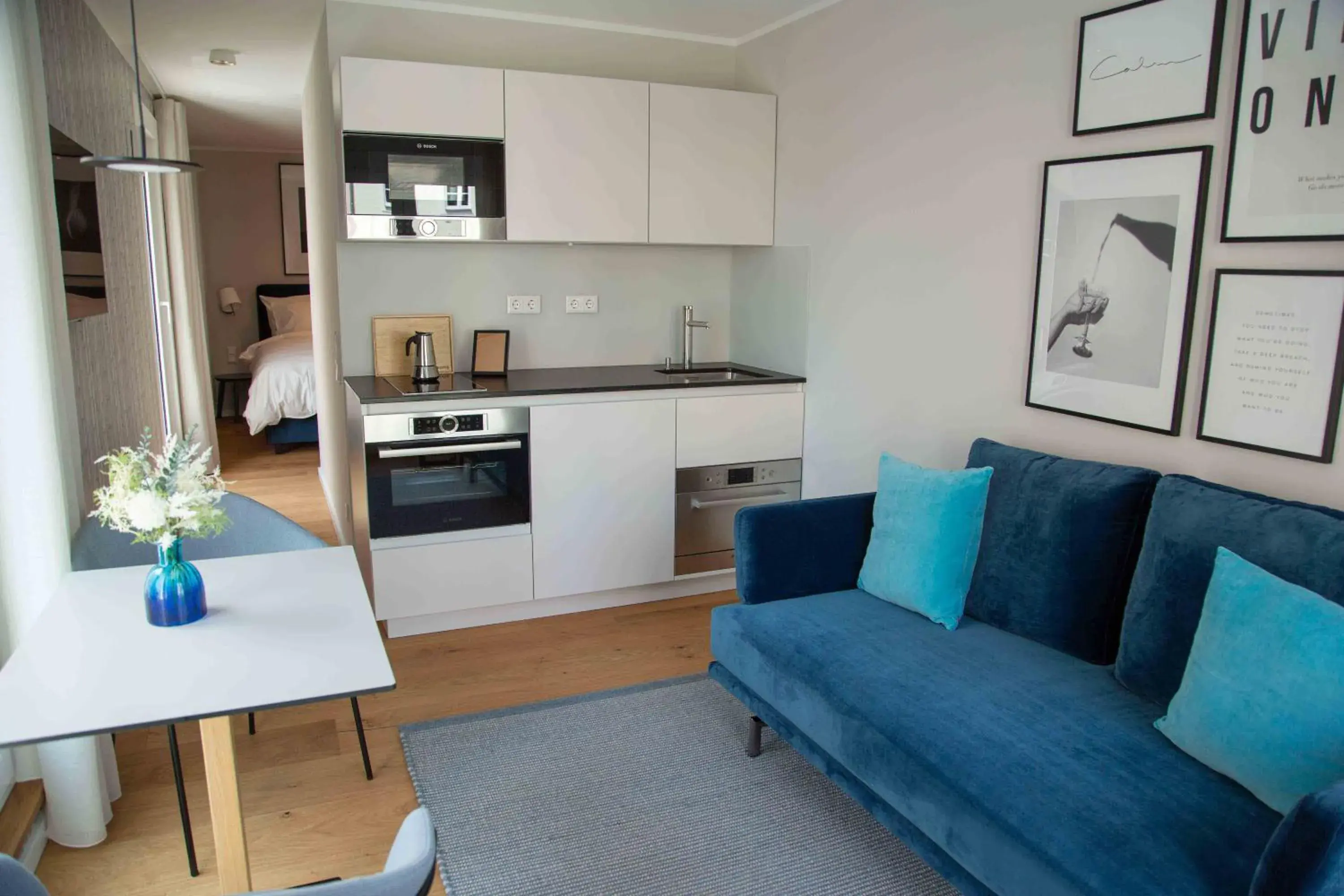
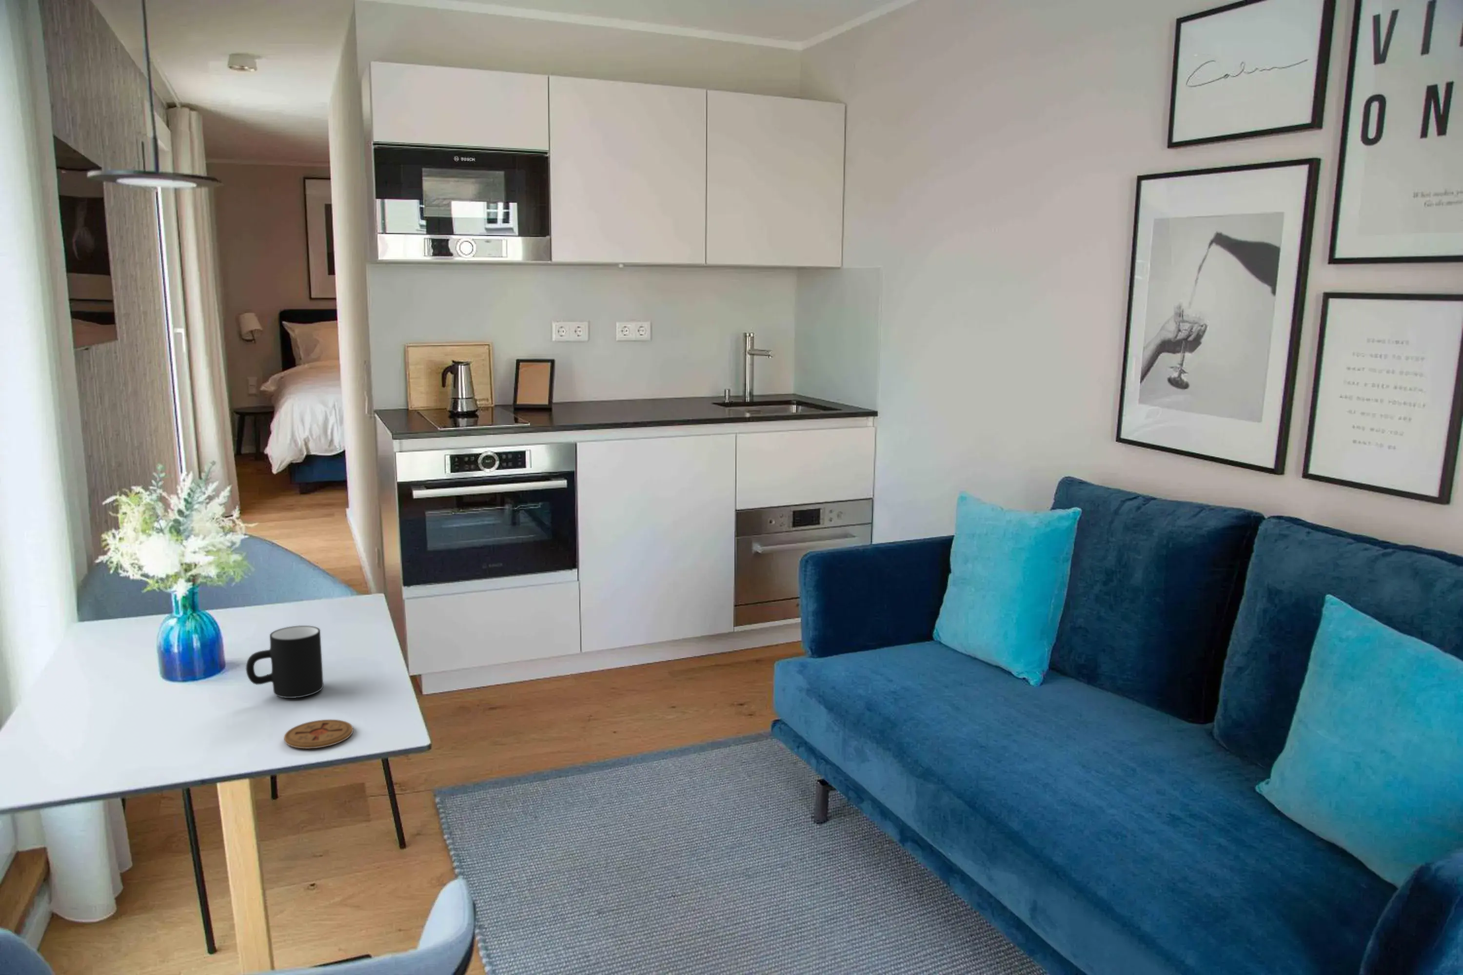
+ mug [245,625,323,699]
+ coaster [283,719,354,750]
